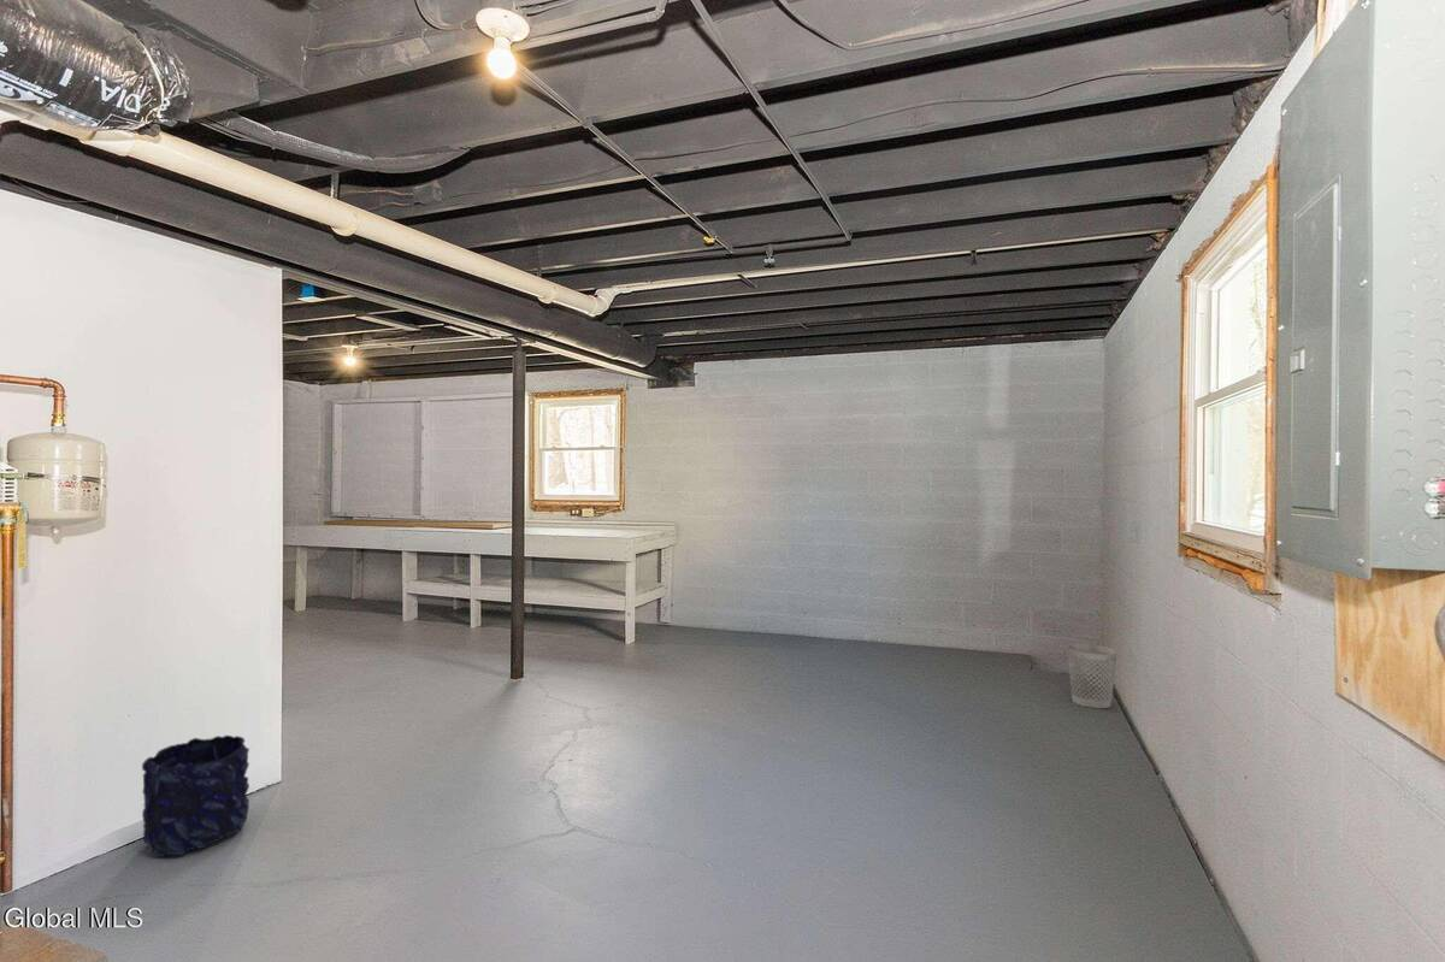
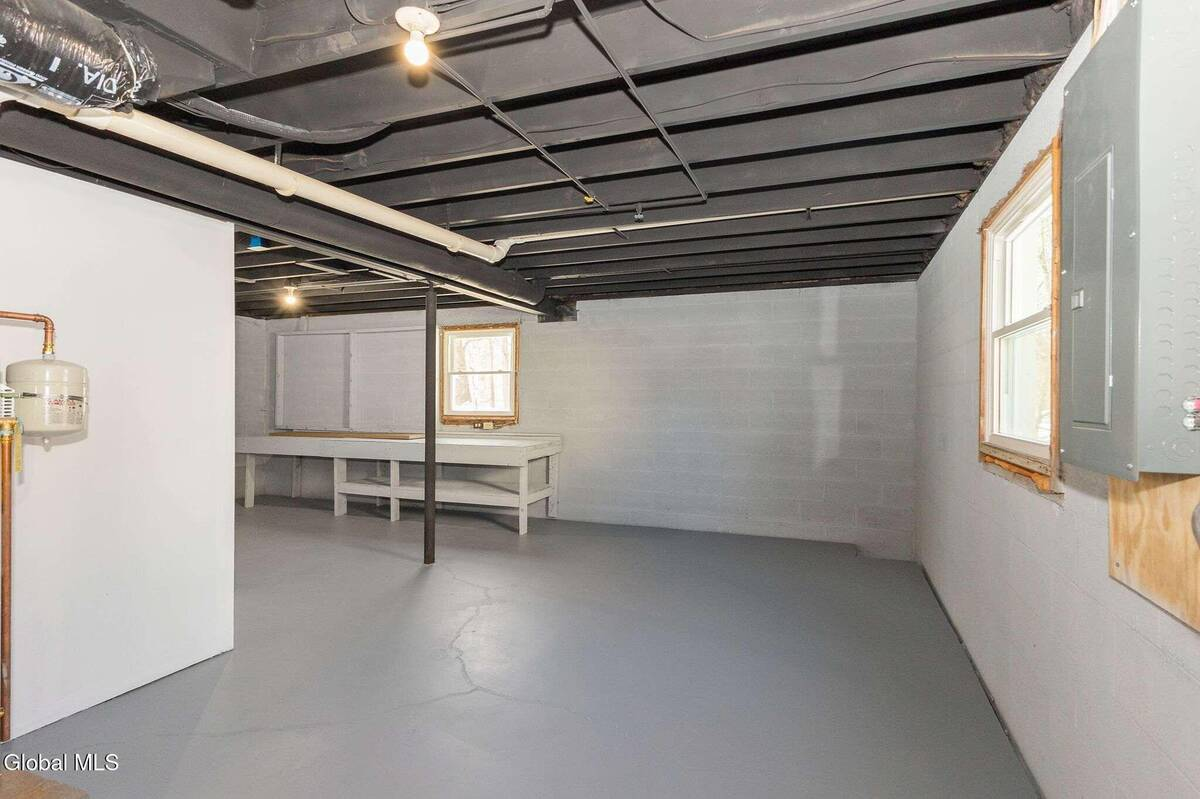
- vase [141,734,250,857]
- wastebasket [1067,643,1117,709]
